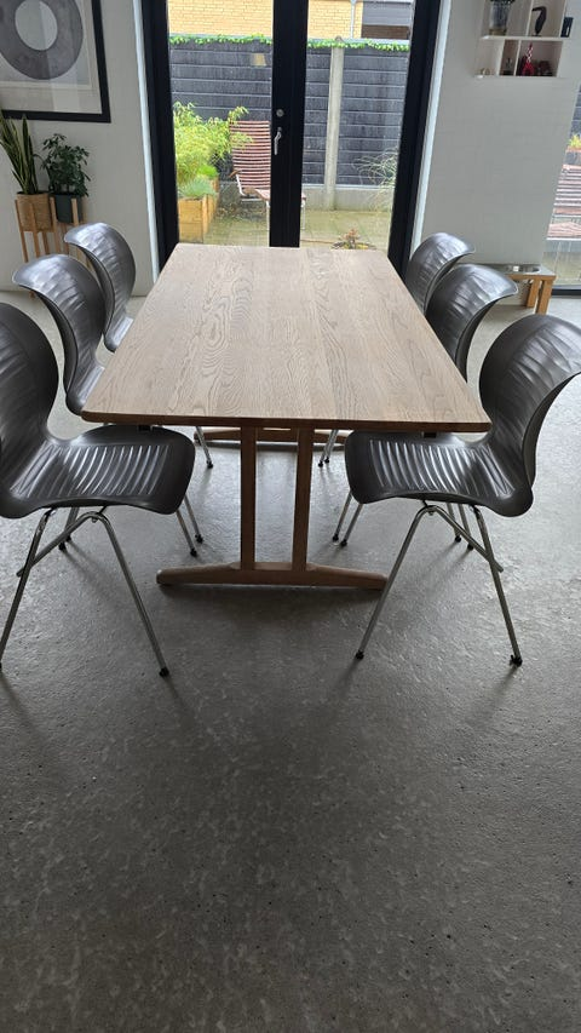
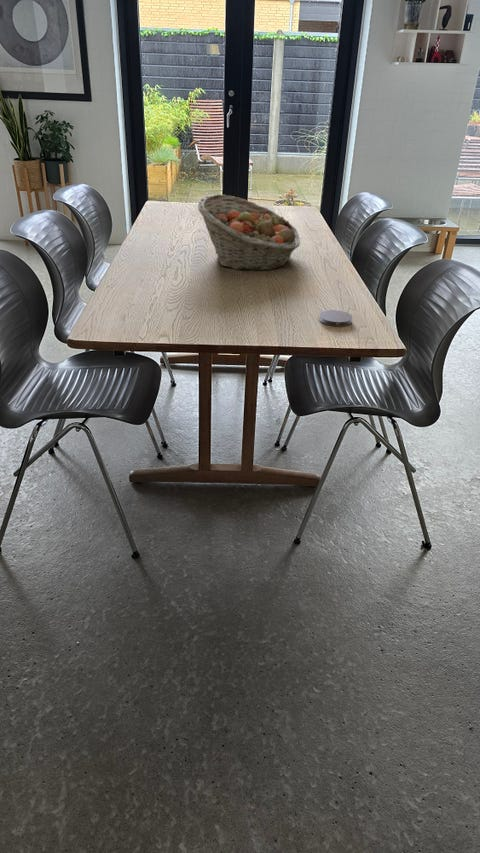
+ fruit basket [197,193,301,272]
+ coaster [318,309,353,327]
